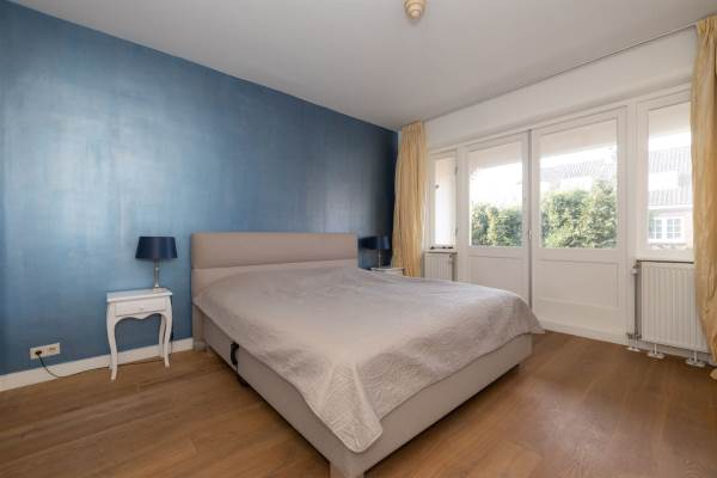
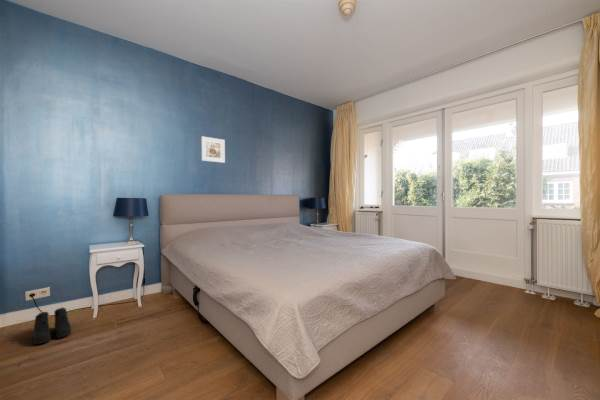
+ boots [32,307,72,345]
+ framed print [200,135,226,164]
